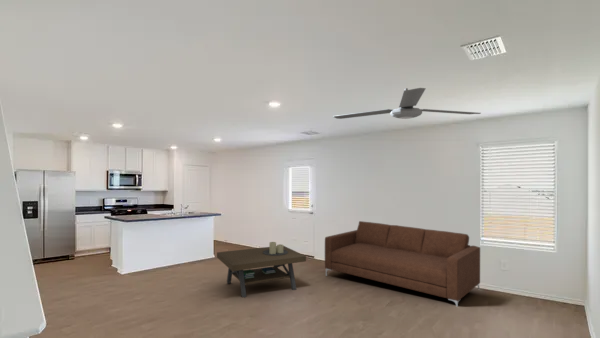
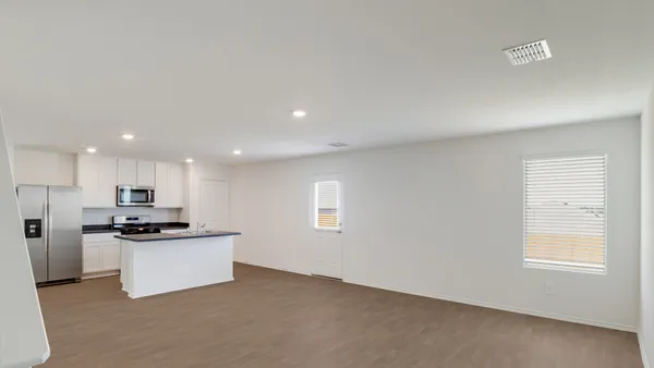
- sofa [324,220,481,307]
- ceiling fan [332,87,482,120]
- coffee table [216,241,307,299]
